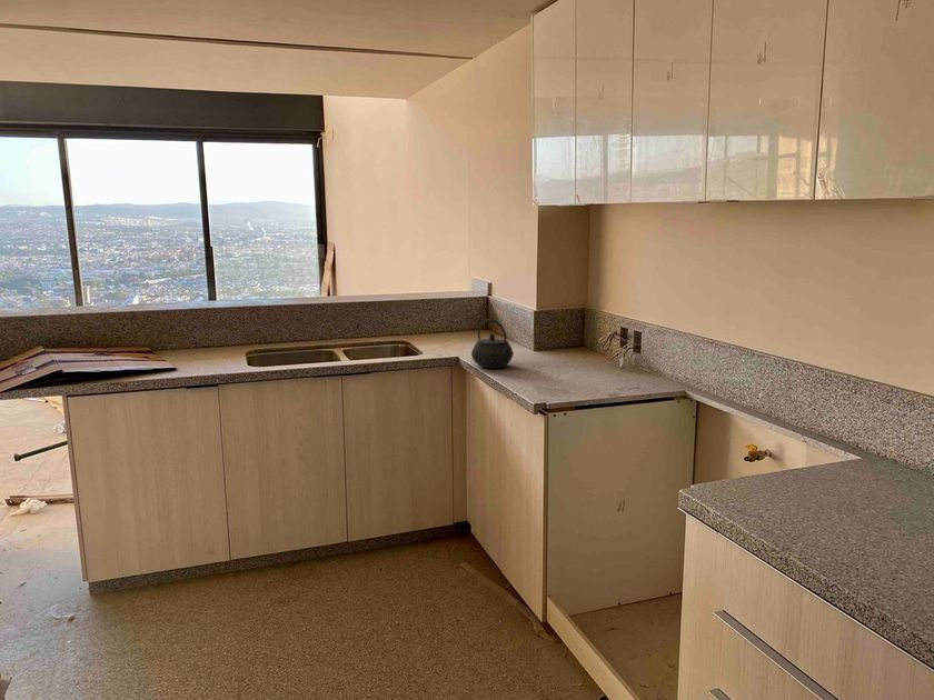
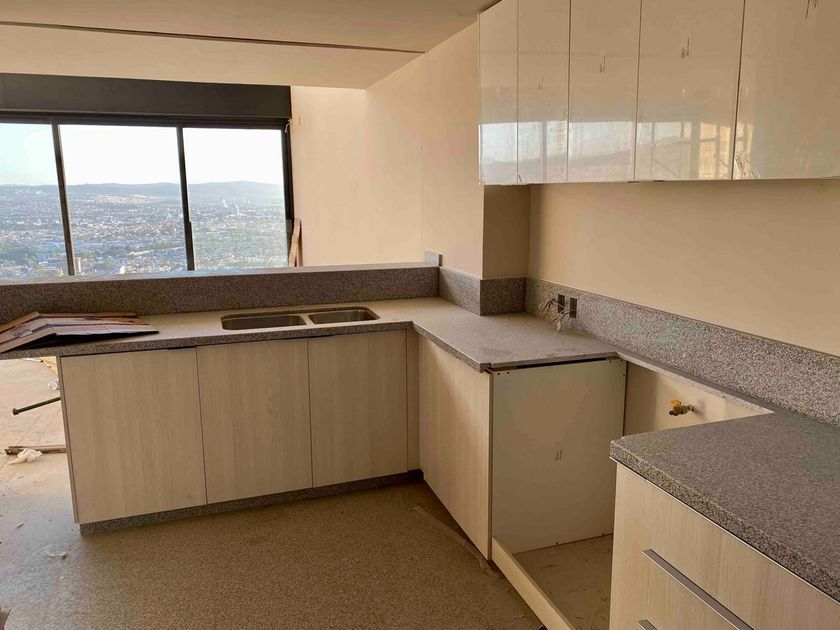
- kettle [470,318,515,369]
